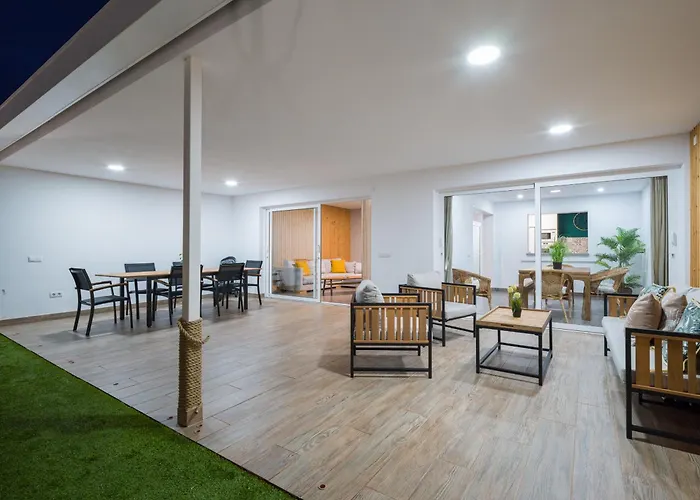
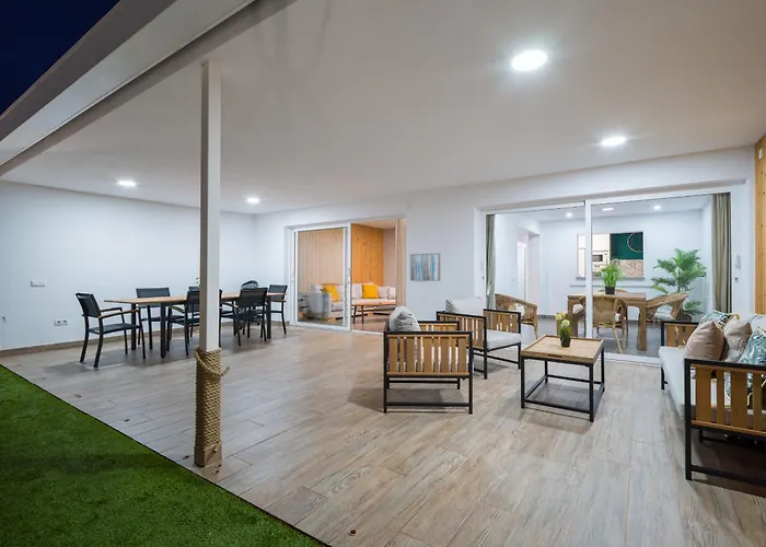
+ wall art [409,252,441,282]
